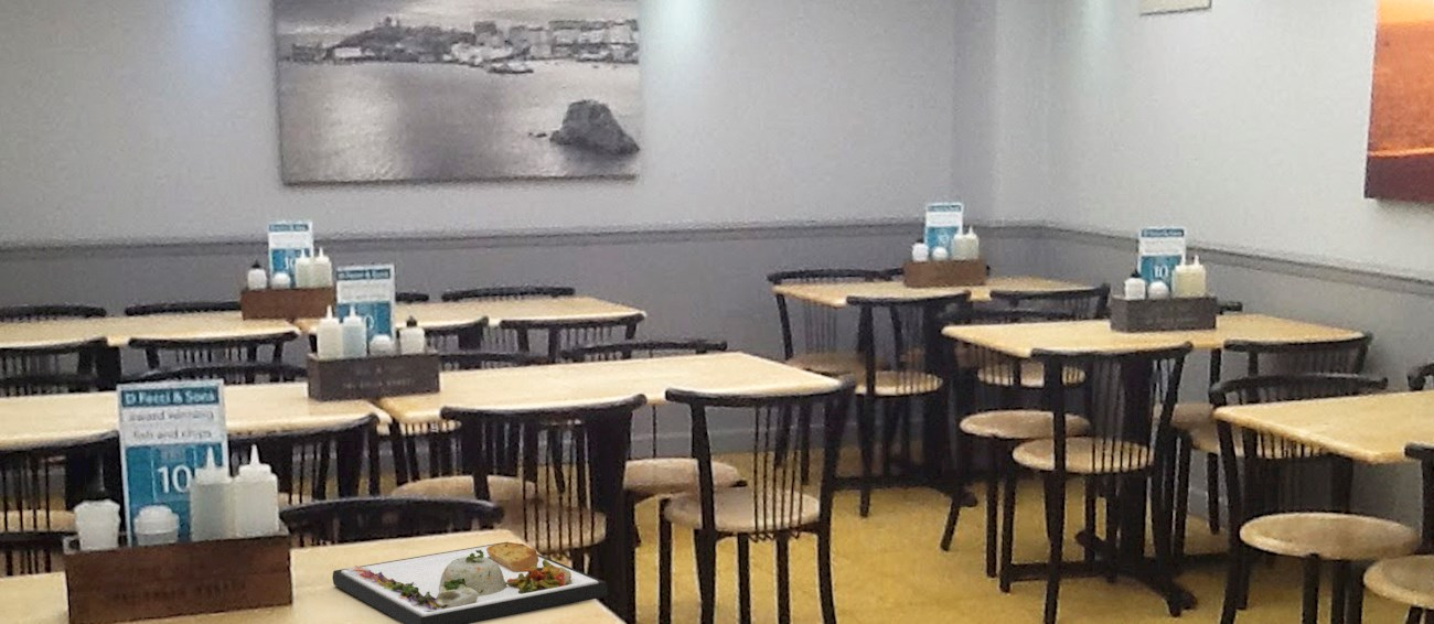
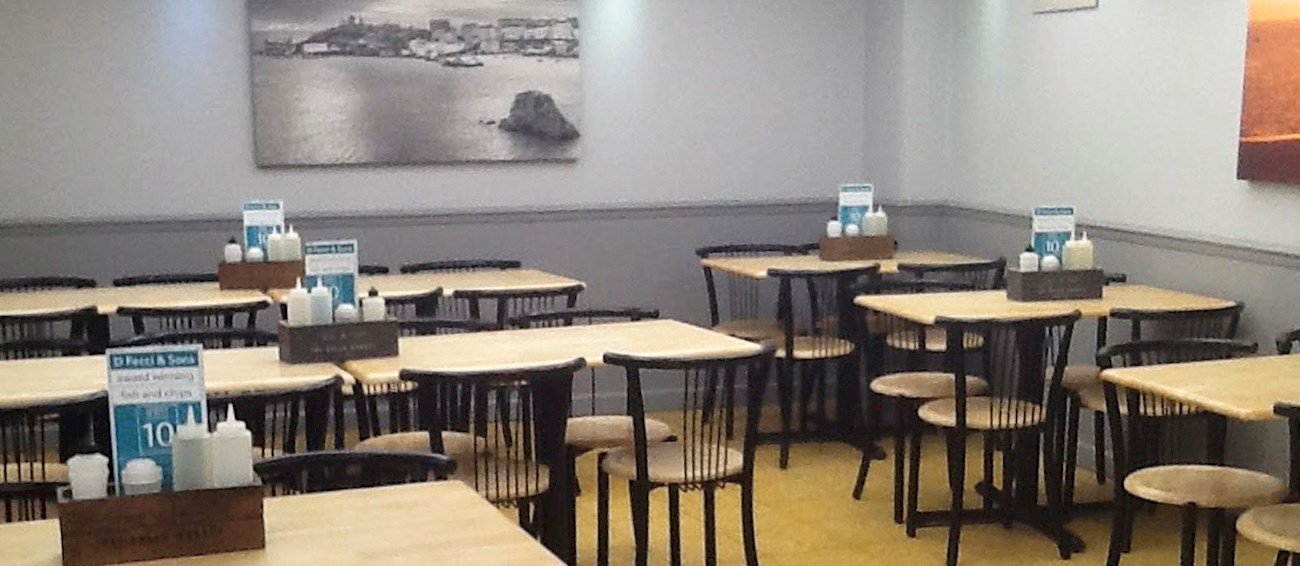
- dinner plate [332,541,609,624]
